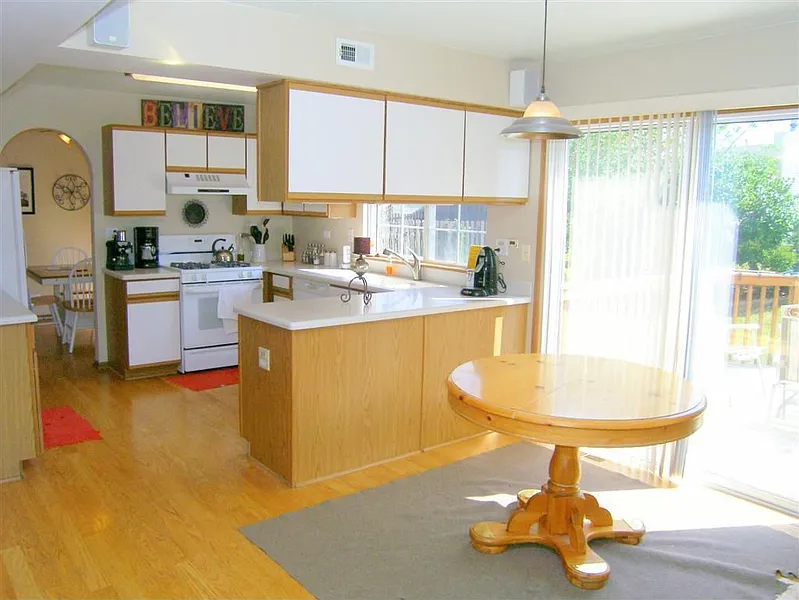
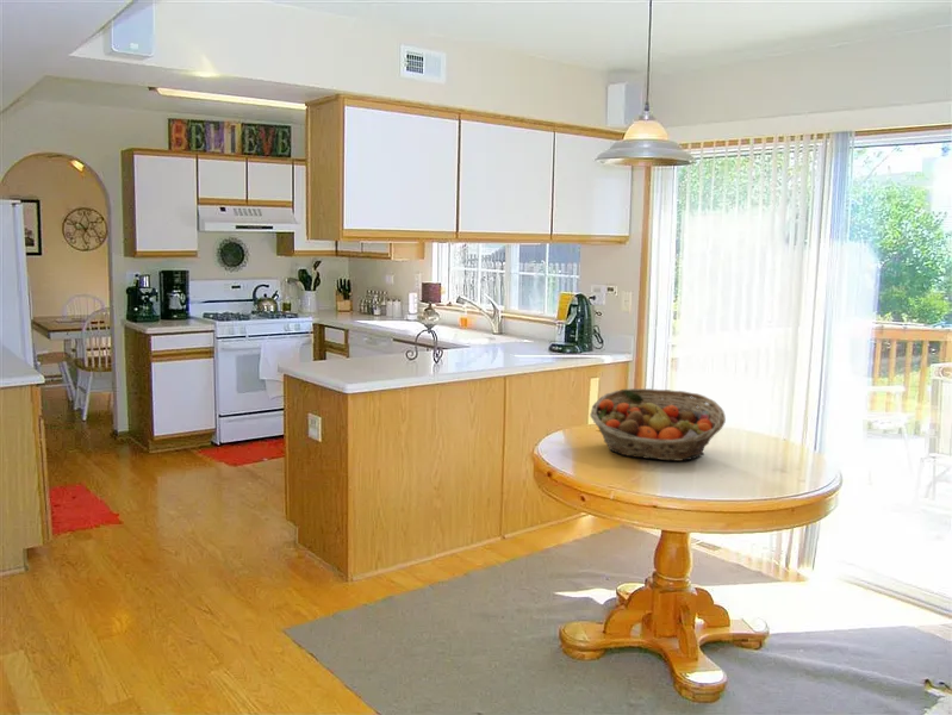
+ fruit basket [589,387,727,462]
